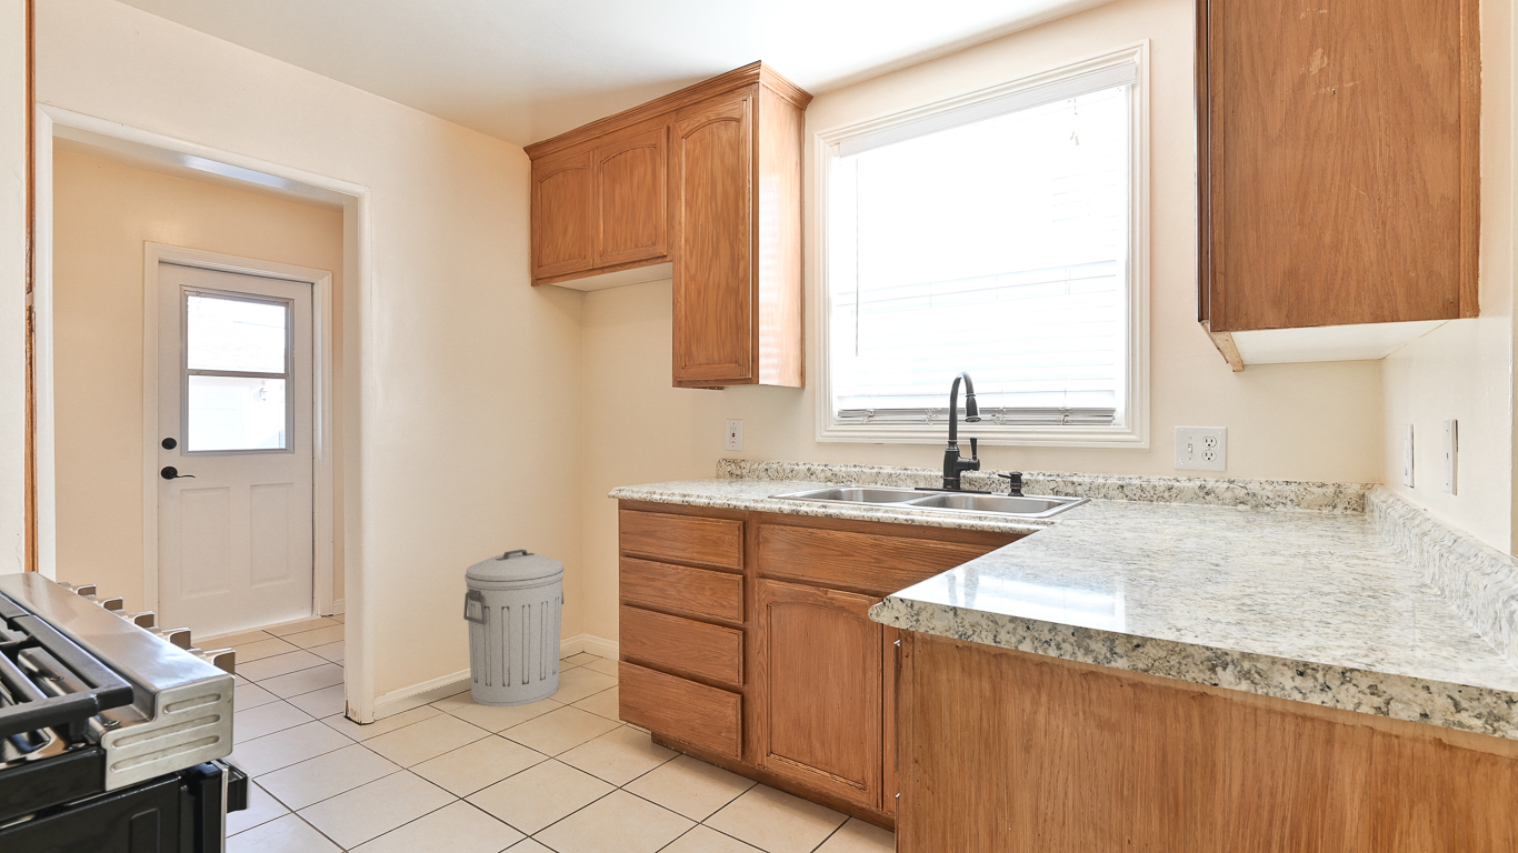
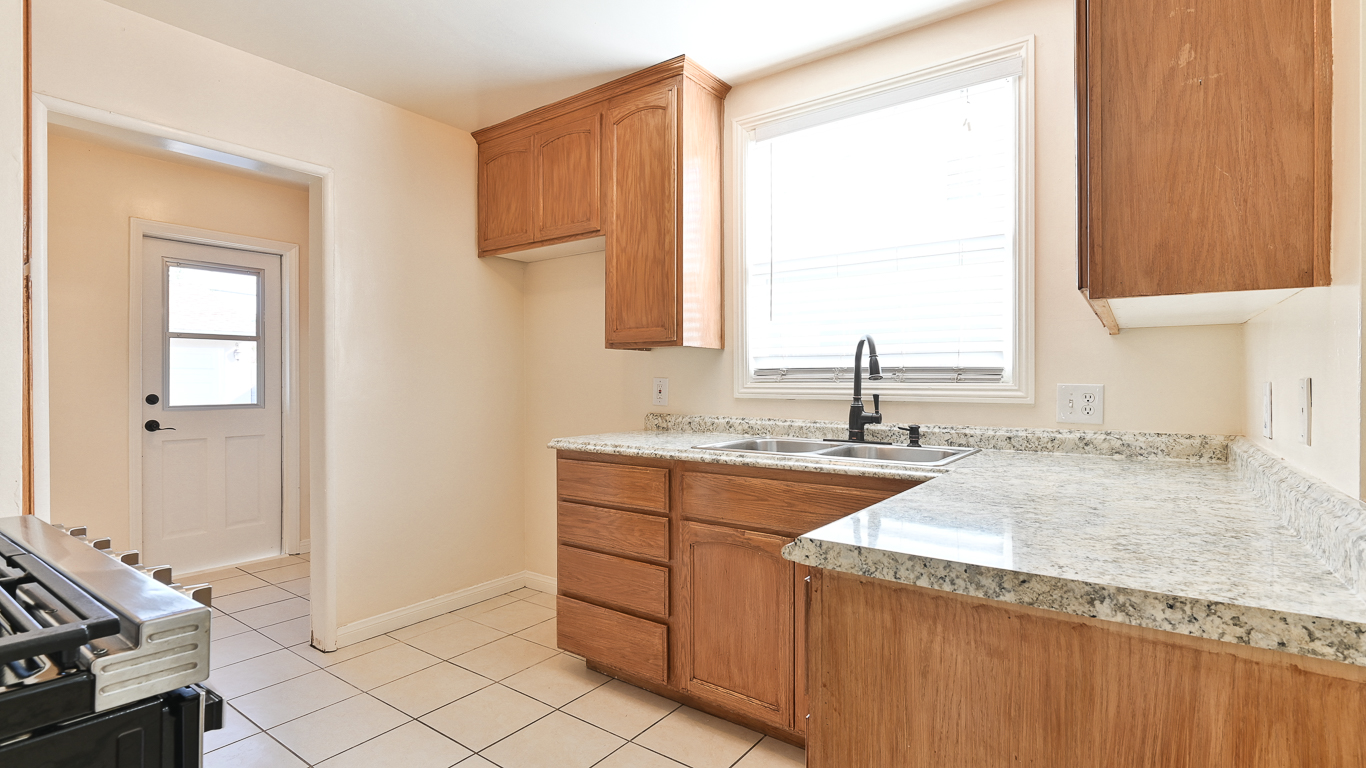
- trash can [462,549,566,708]
